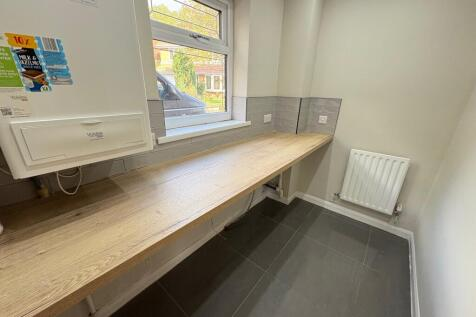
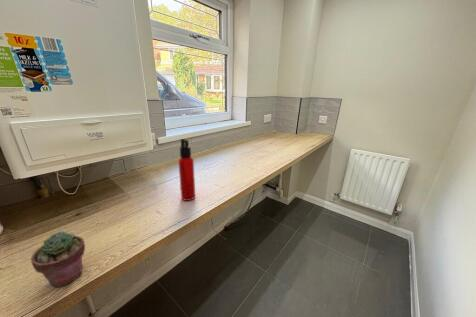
+ potted succulent [30,230,86,288]
+ water bottle [177,138,196,202]
